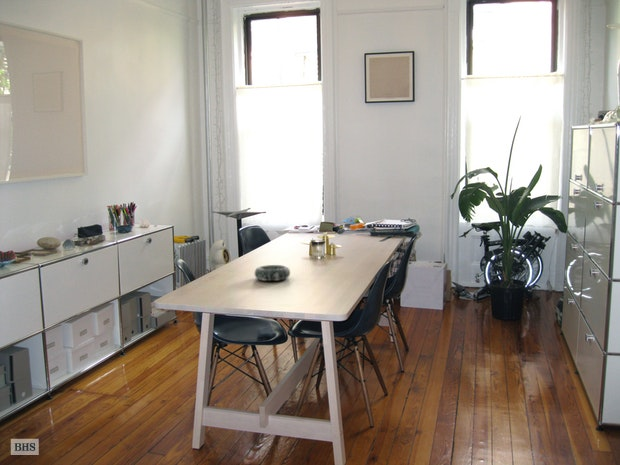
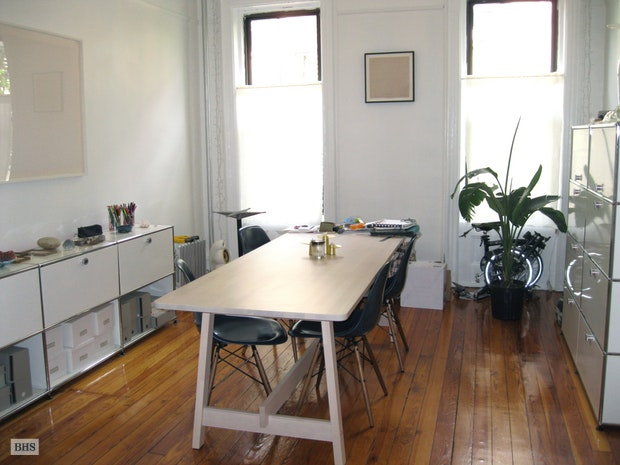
- decorative bowl [253,264,291,282]
